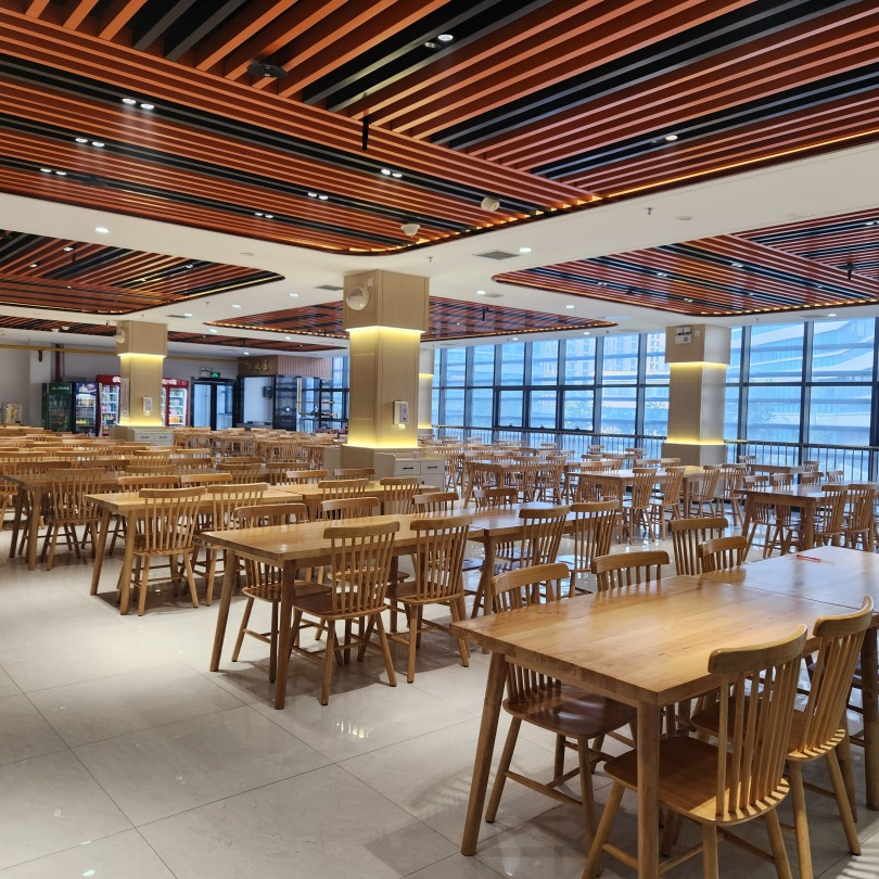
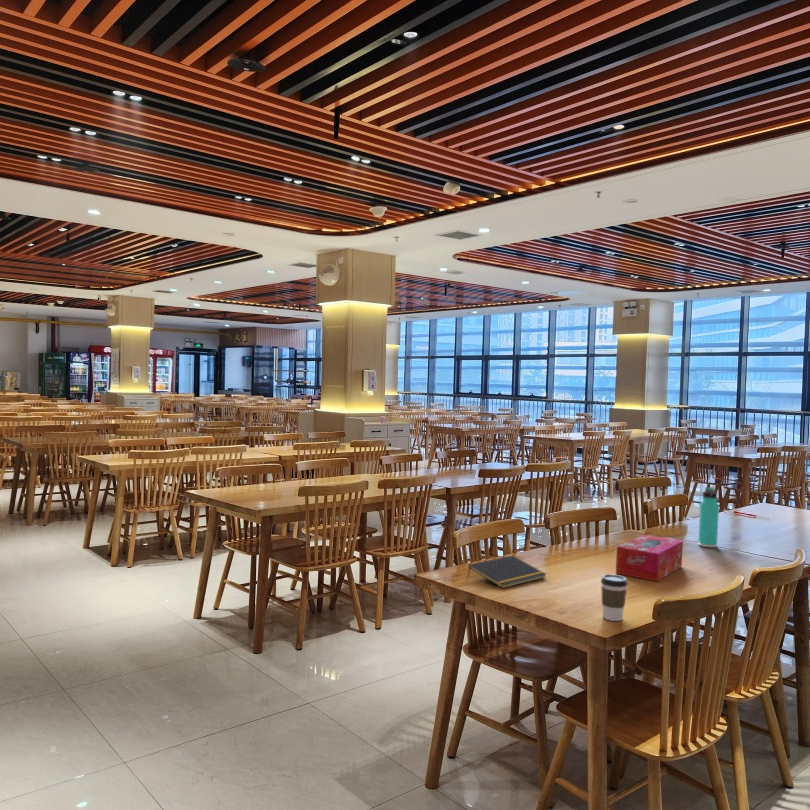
+ notepad [466,555,548,589]
+ coffee cup [600,573,629,622]
+ thermos bottle [697,486,720,548]
+ tissue box [615,534,684,582]
